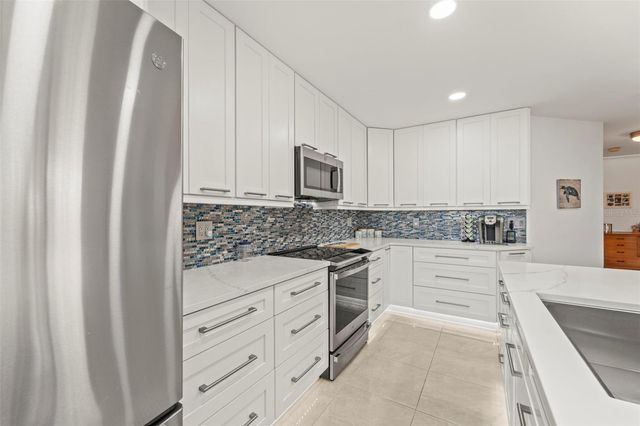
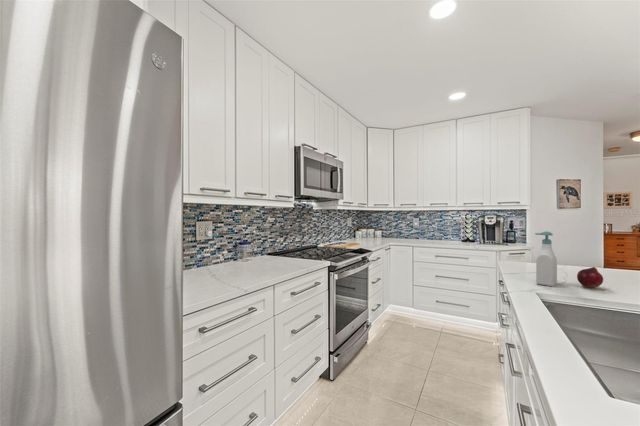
+ soap bottle [534,230,558,287]
+ fruit [576,266,604,288]
